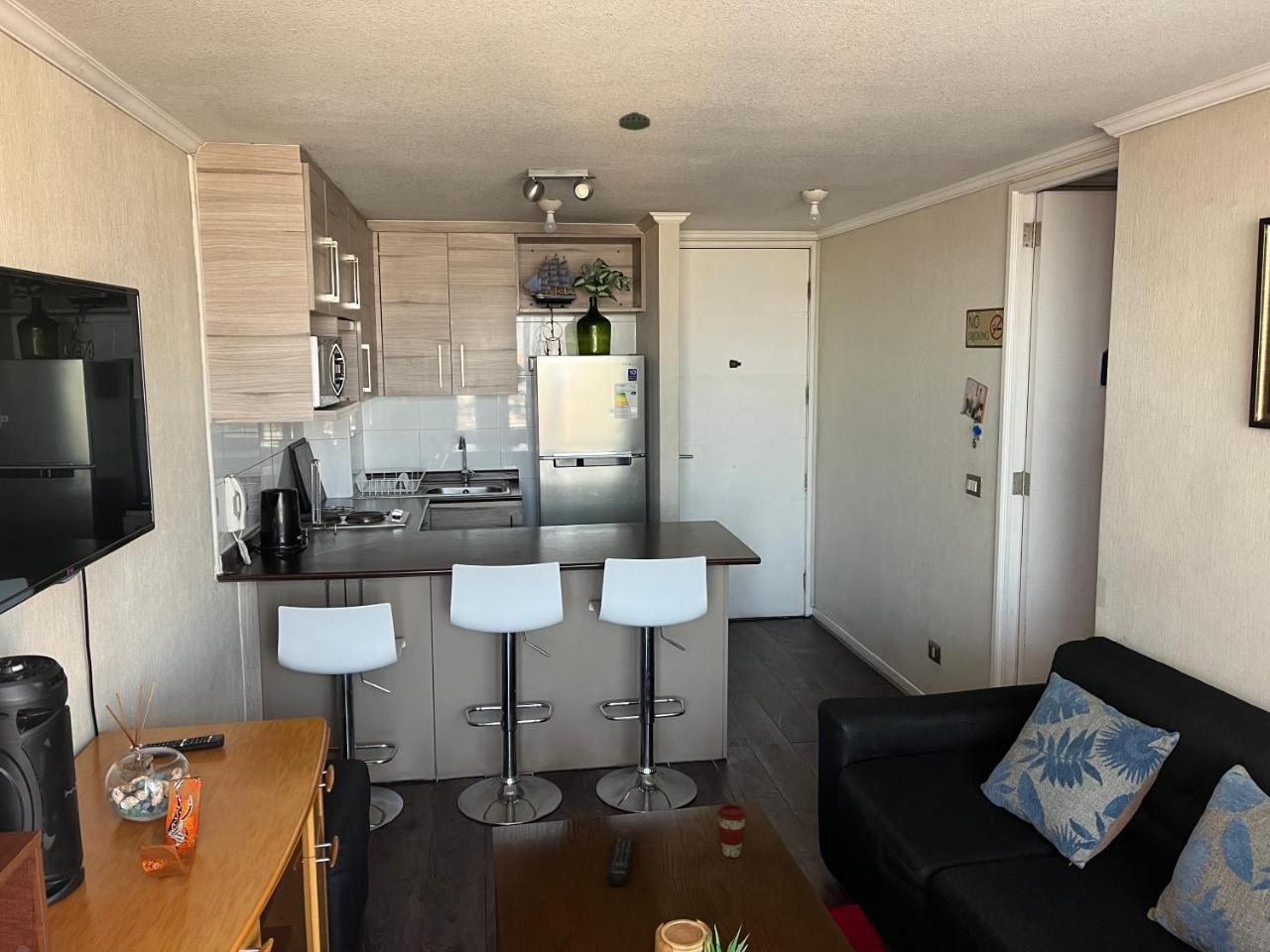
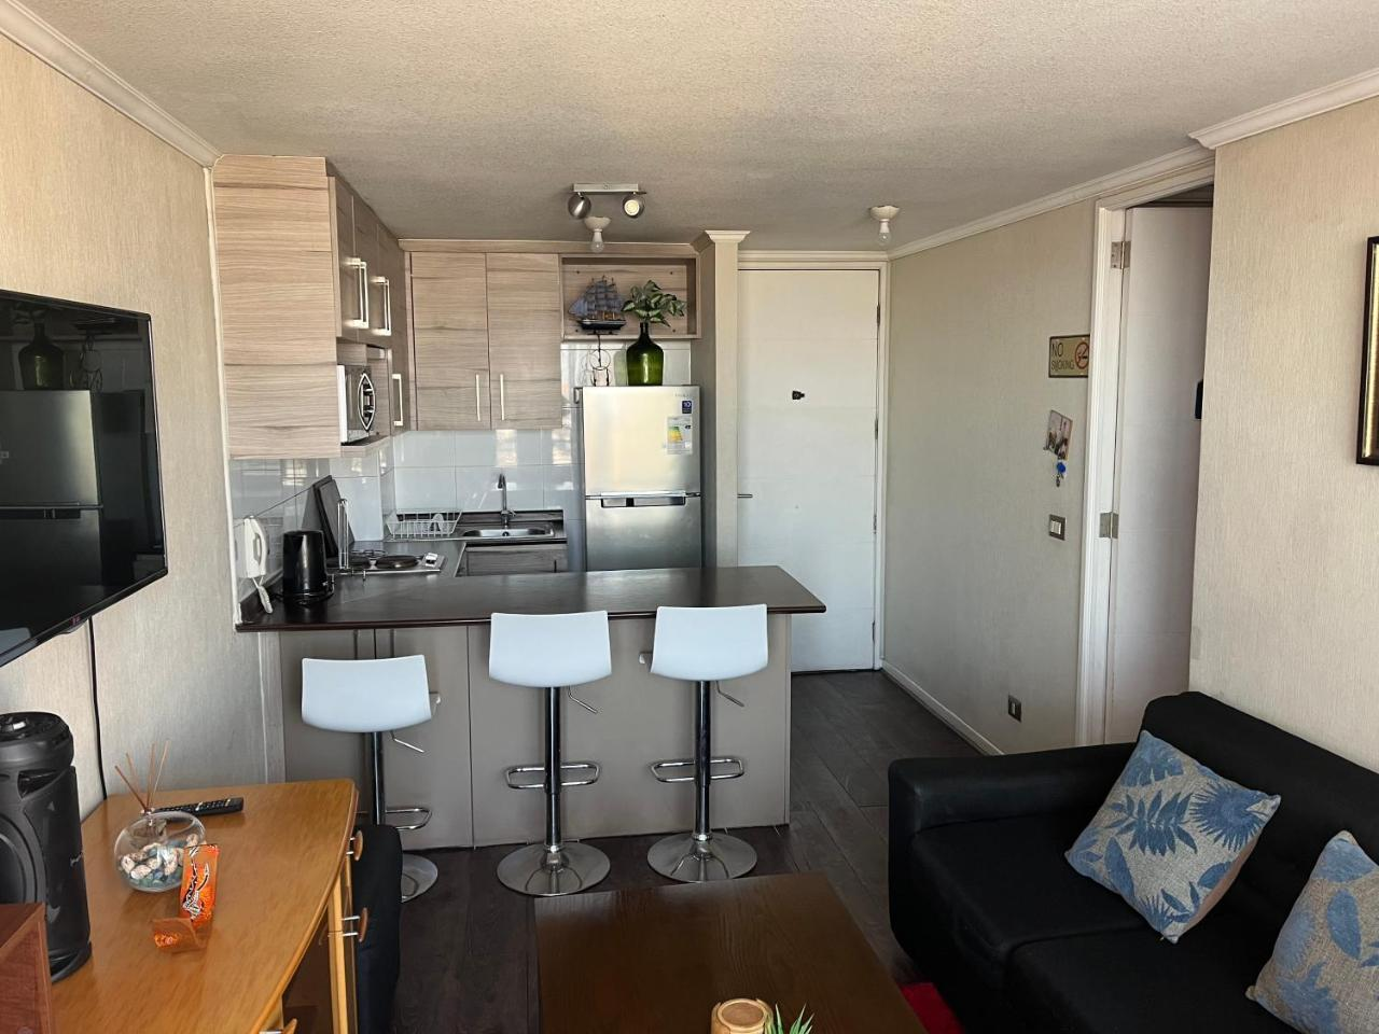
- smoke detector [618,111,651,132]
- remote control [607,837,635,887]
- coffee cup [716,803,747,859]
